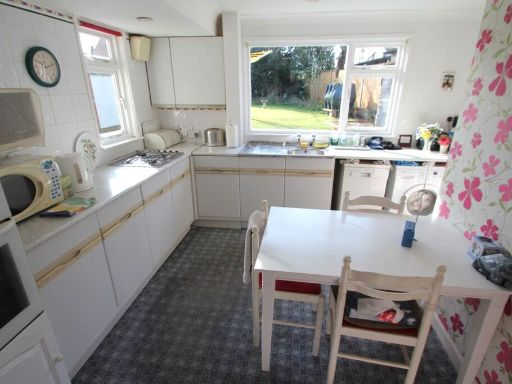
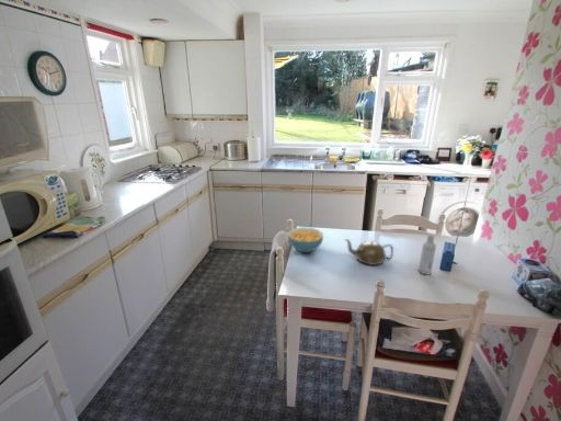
+ cereal bowl [287,226,324,253]
+ teapot [344,238,394,266]
+ bottle [417,232,437,276]
